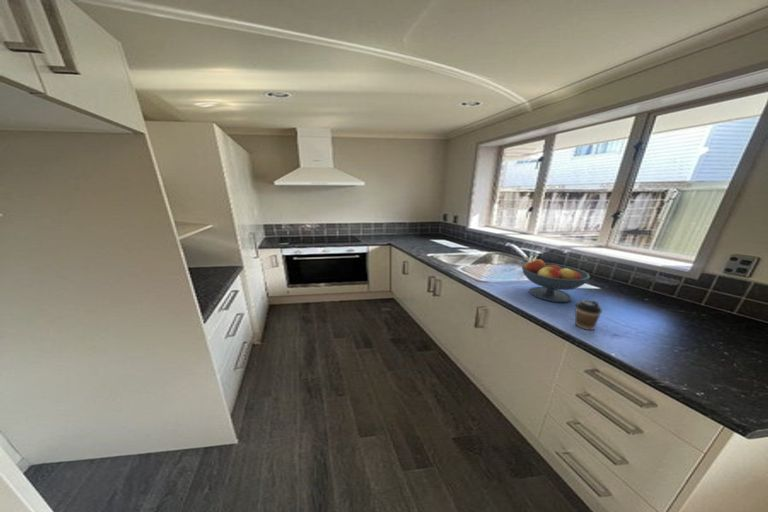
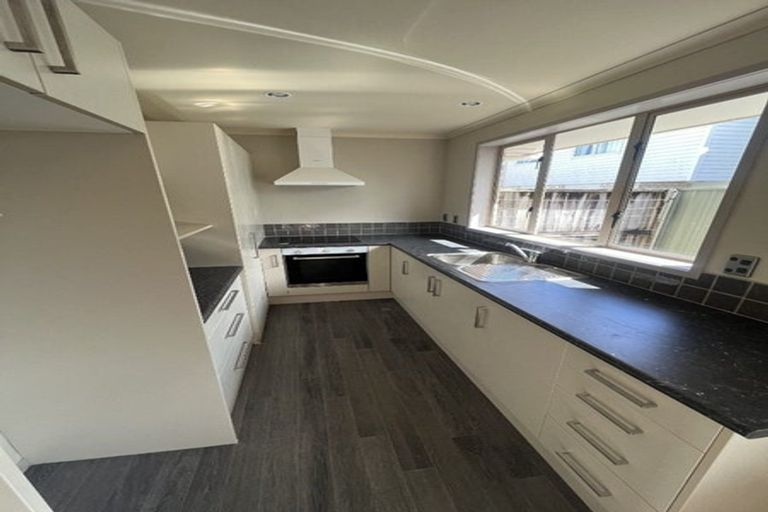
- coffee cup [574,299,603,331]
- fruit bowl [521,258,591,303]
